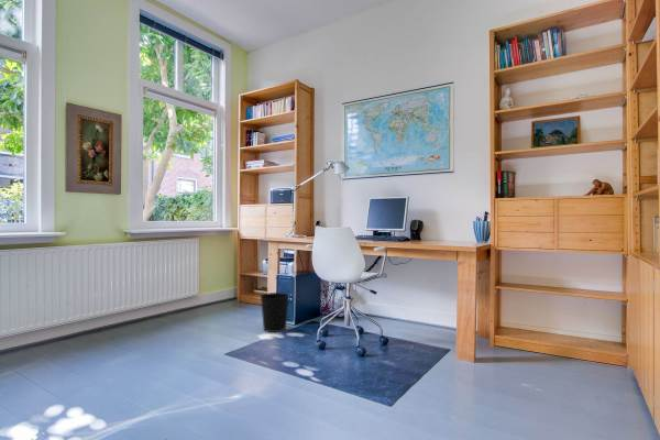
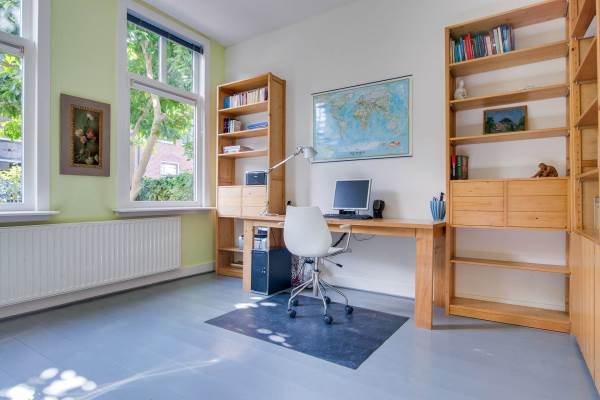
- wastebasket [260,292,290,333]
